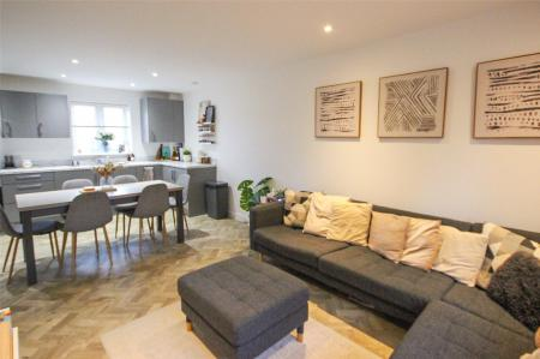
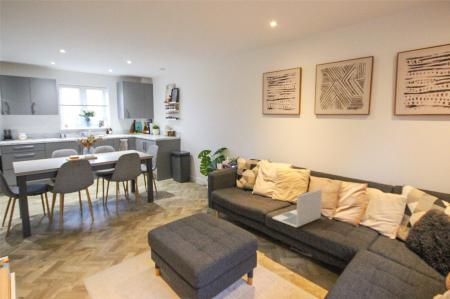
+ laptop [271,188,323,229]
